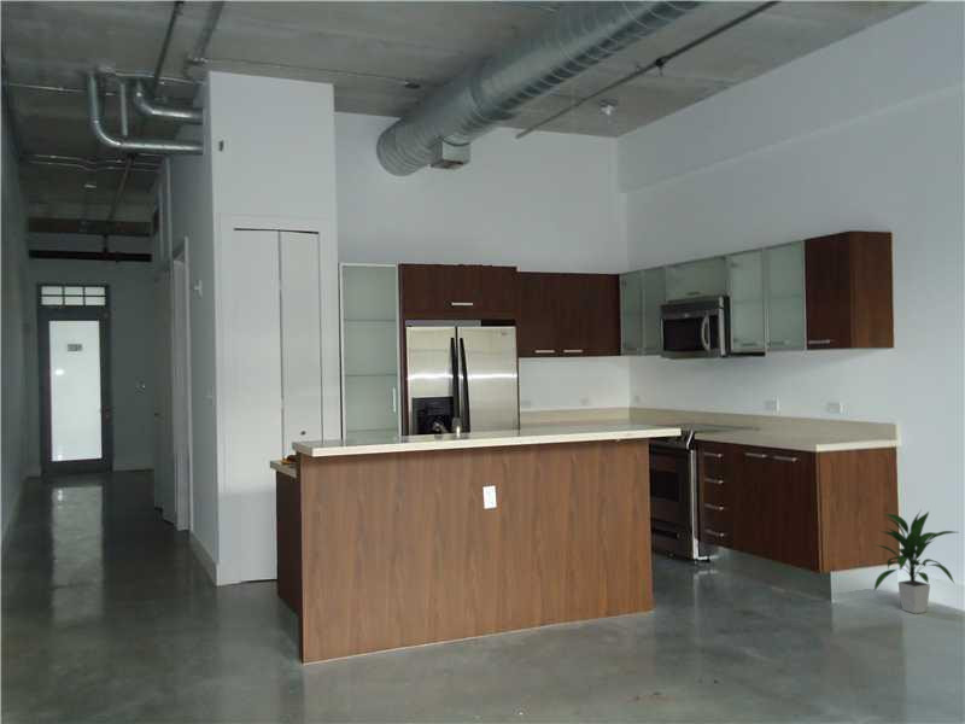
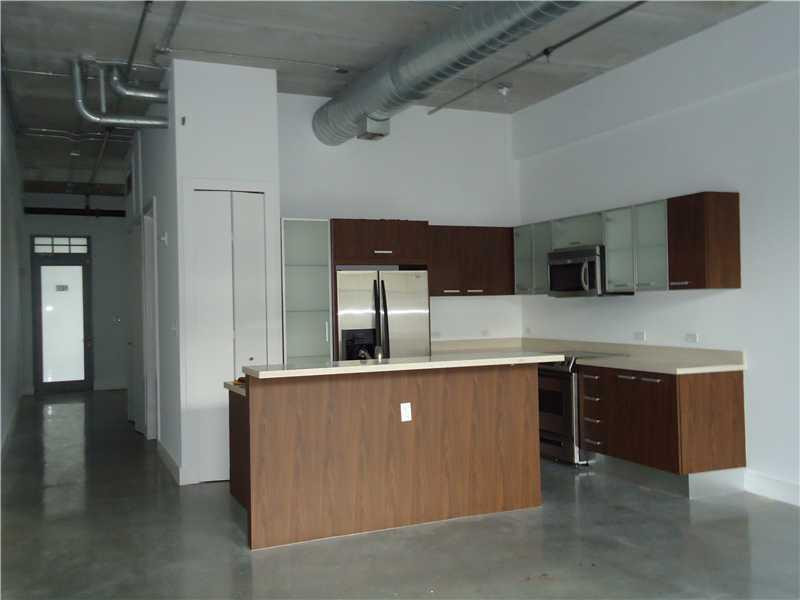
- indoor plant [872,508,958,614]
